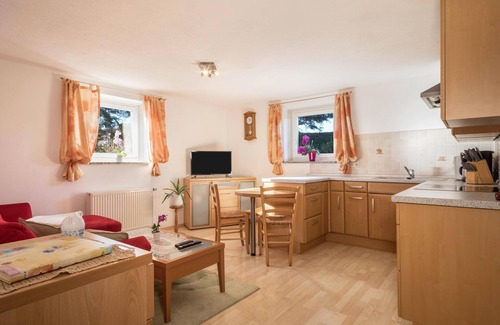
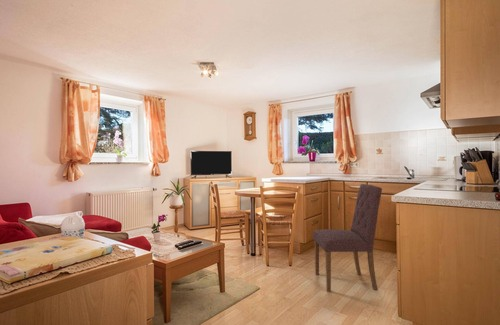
+ dining chair [312,183,383,293]
